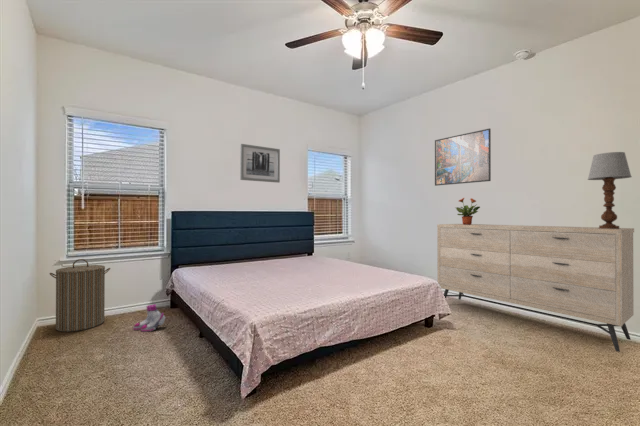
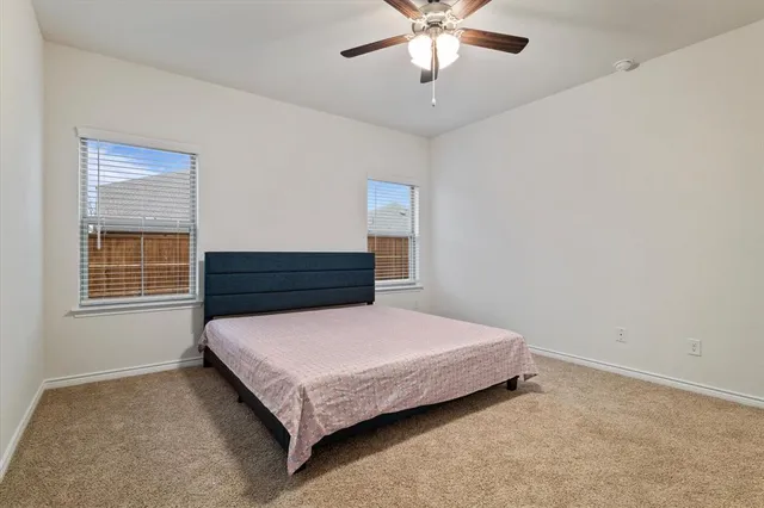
- laundry hamper [49,258,111,333]
- boots [132,303,166,333]
- potted plant [454,197,481,225]
- wall art [239,143,281,184]
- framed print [434,128,492,187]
- table lamp [587,151,633,229]
- dresser [436,223,635,353]
